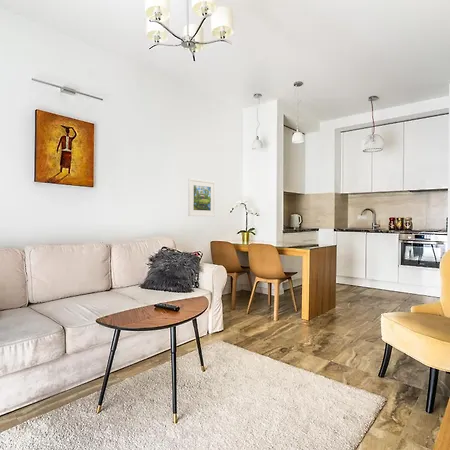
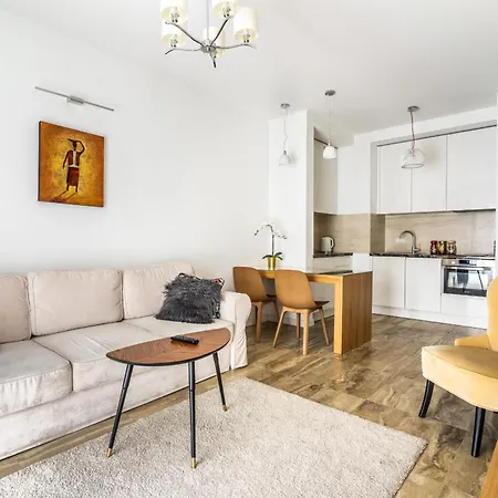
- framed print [187,177,216,217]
